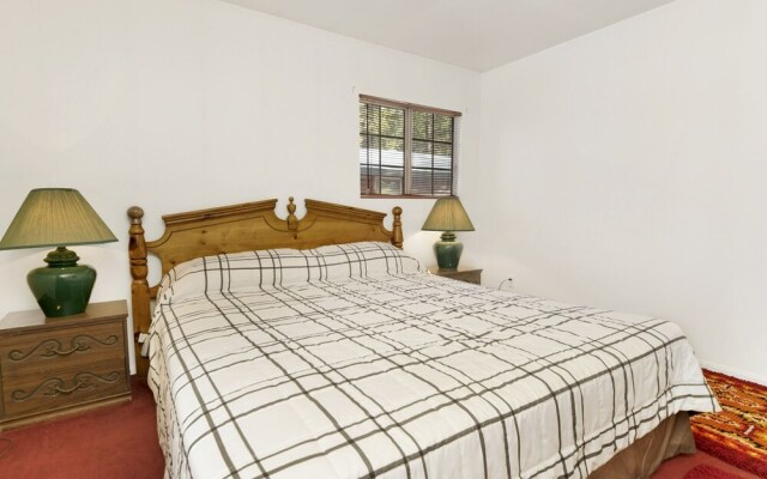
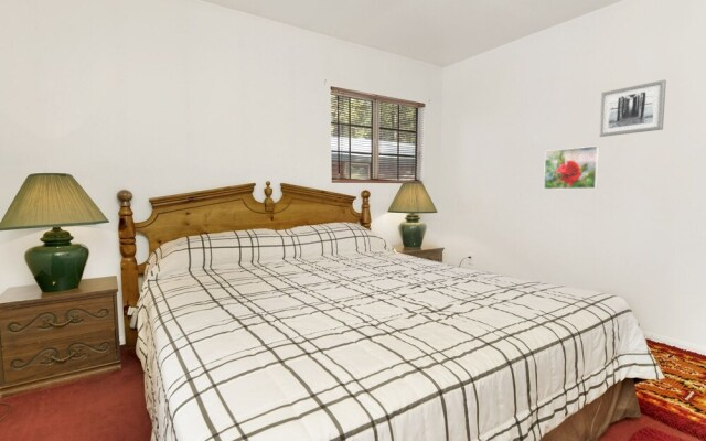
+ wall art [598,78,667,138]
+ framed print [543,144,600,191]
